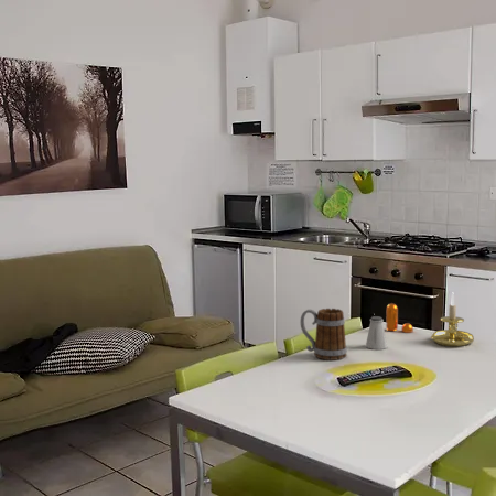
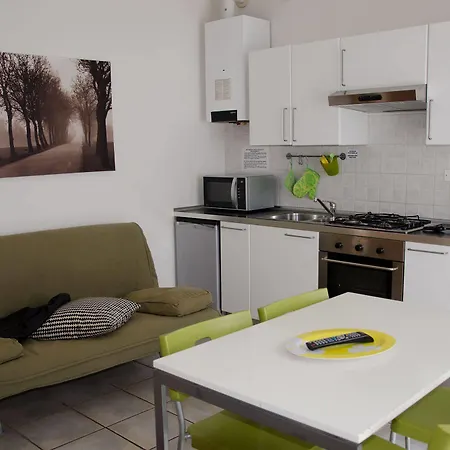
- saltshaker [365,315,388,351]
- pepper shaker [385,302,414,334]
- mug [300,308,348,362]
- candle holder [430,292,475,348]
